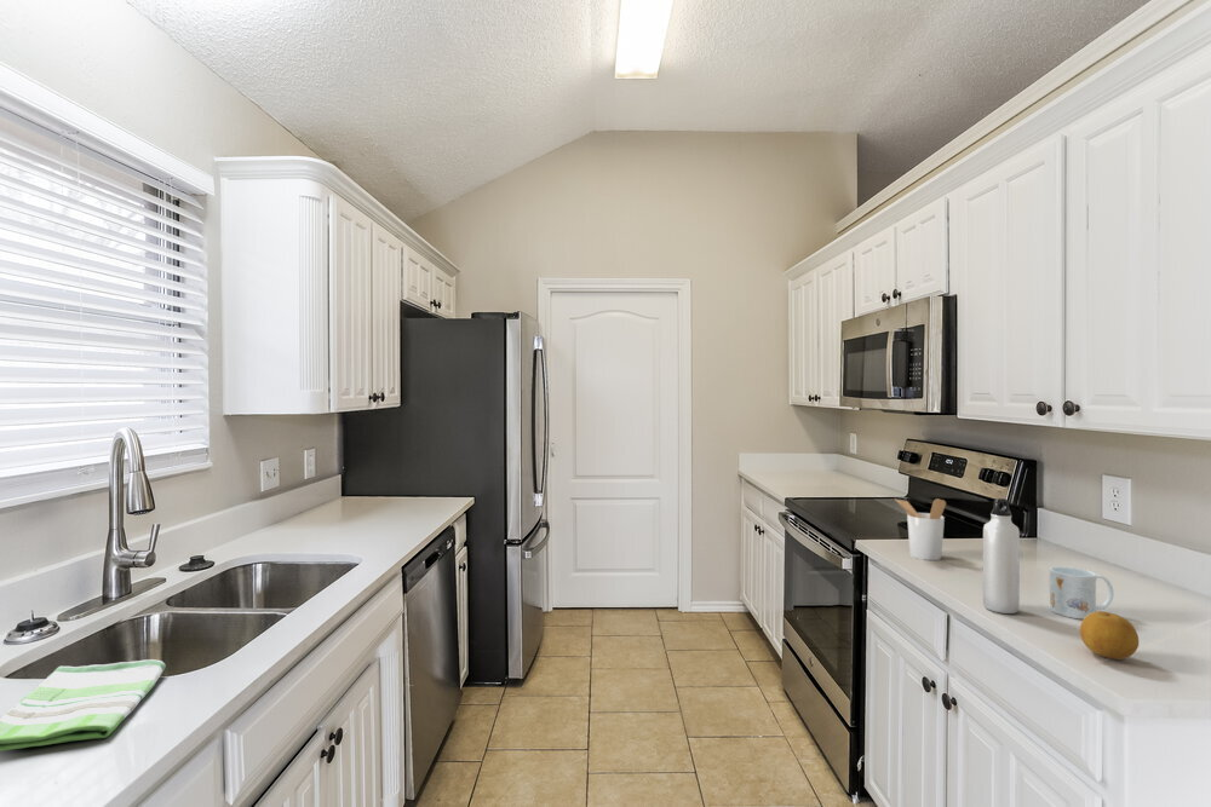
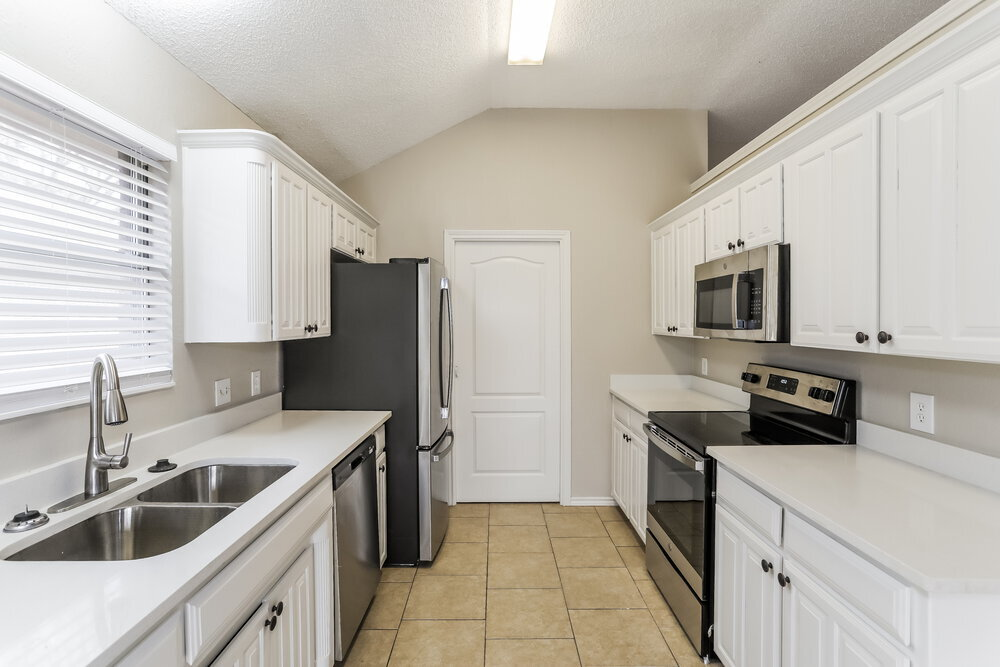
- dish towel [0,658,167,753]
- utensil holder [894,497,947,561]
- mug [1049,565,1115,621]
- fruit [1079,610,1140,661]
- water bottle [982,497,1021,615]
